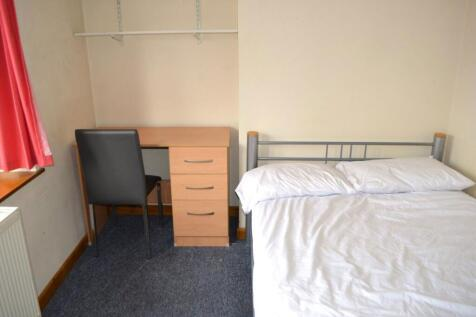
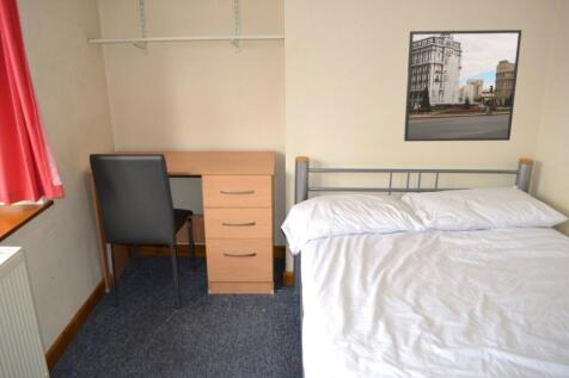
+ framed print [403,29,522,142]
